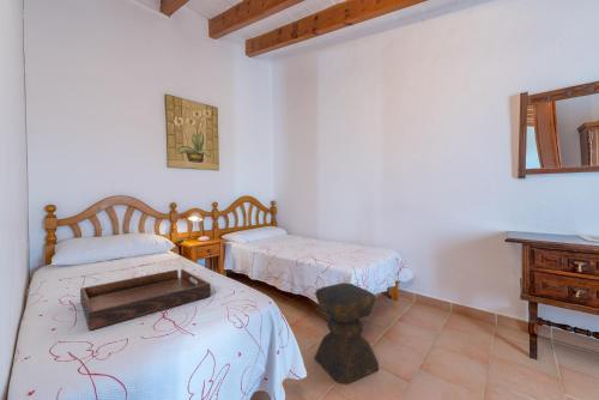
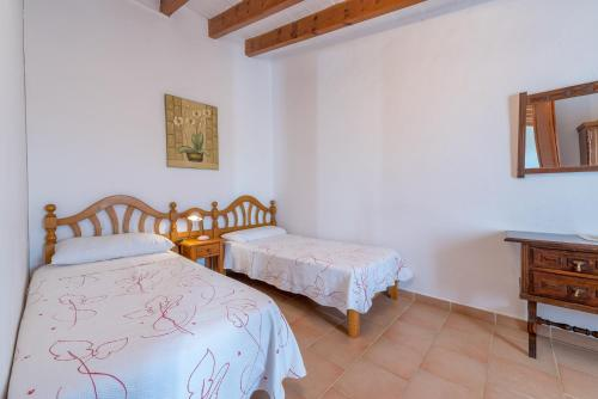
- stool [313,281,380,384]
- serving tray [79,268,212,332]
